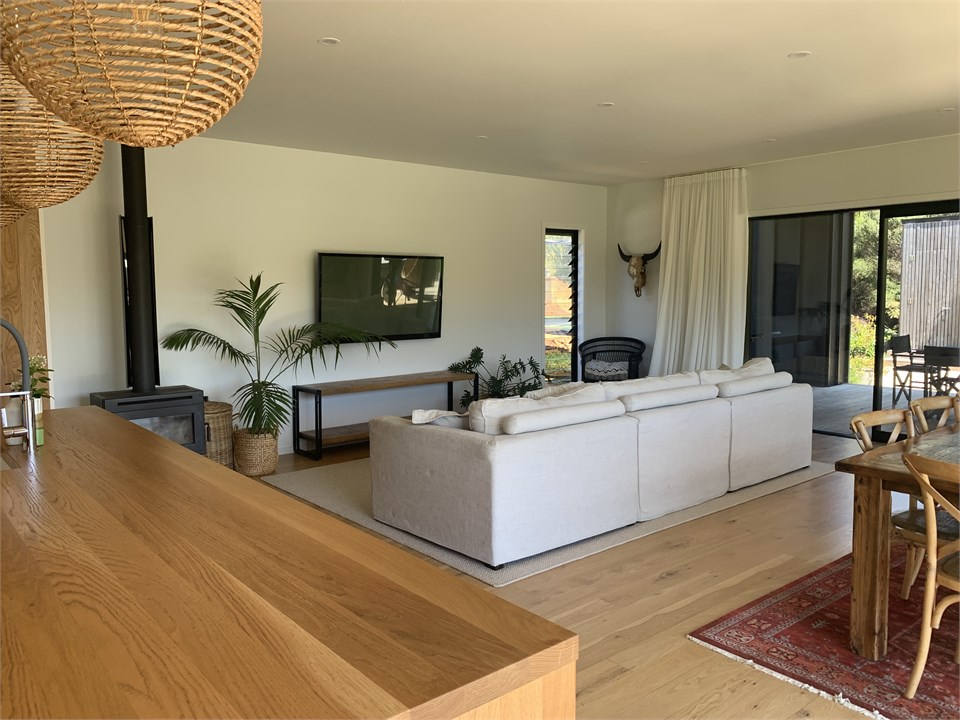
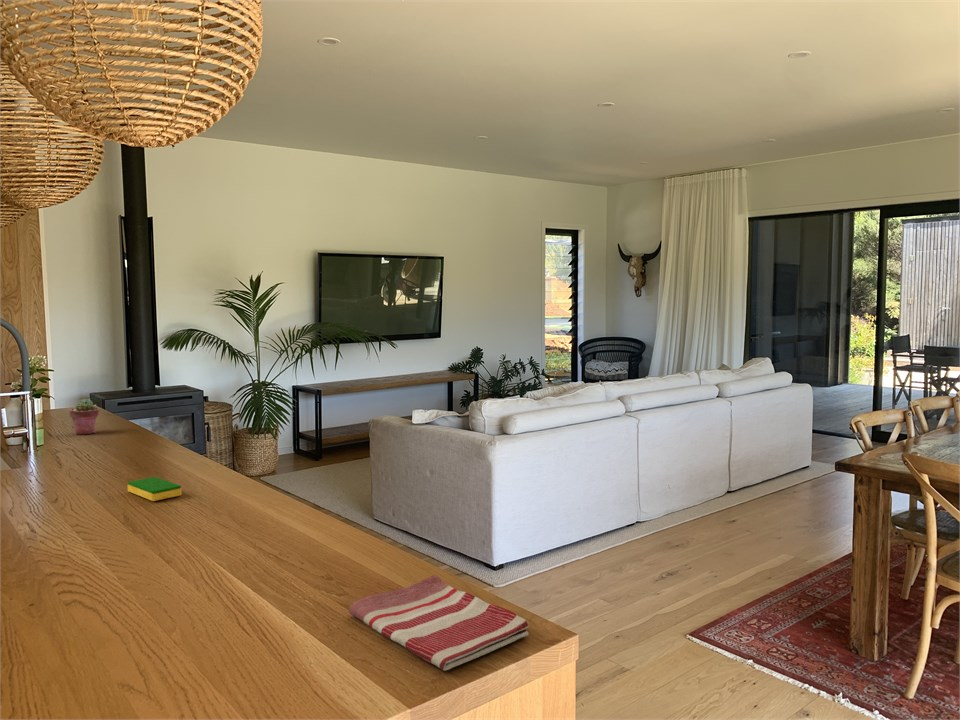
+ dish sponge [127,476,182,502]
+ potted succulent [69,398,100,435]
+ dish towel [348,574,530,672]
